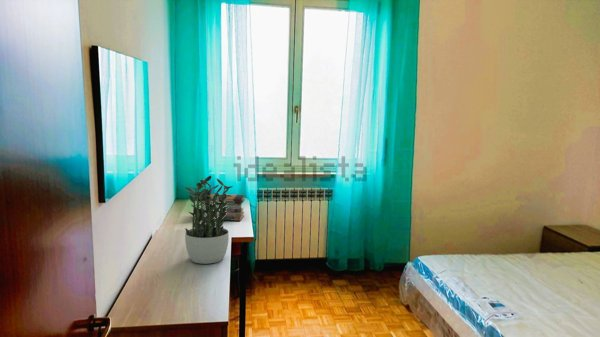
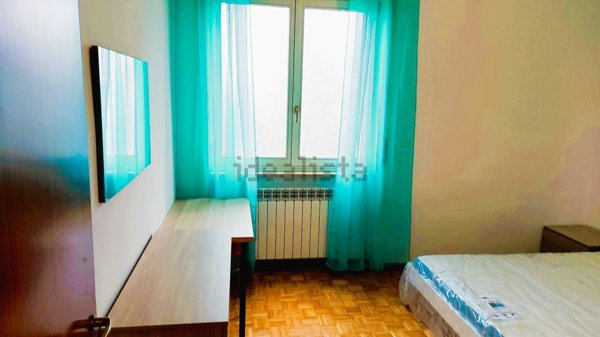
- book stack [199,193,246,222]
- potted plant [184,175,234,265]
